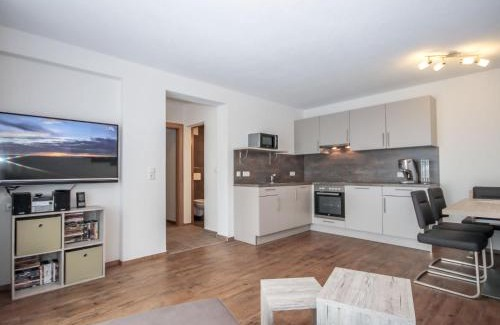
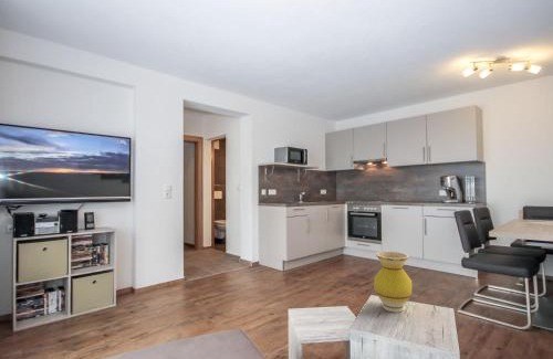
+ vase [373,251,413,314]
